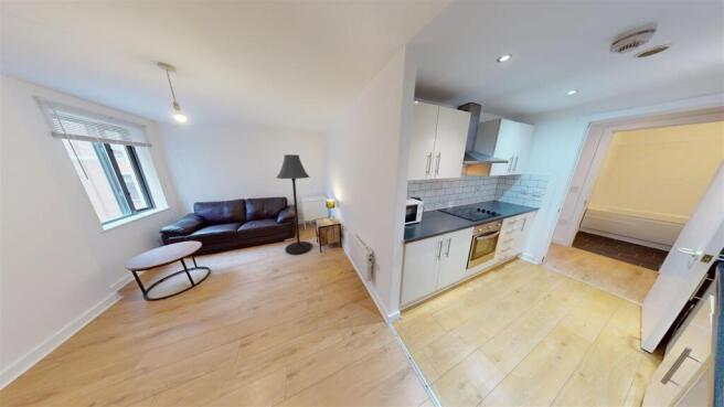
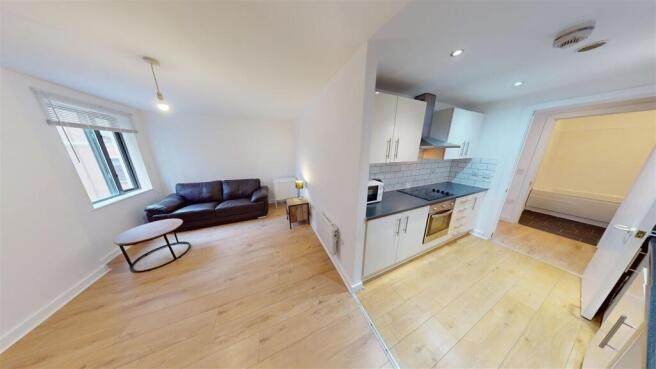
- floor lamp [276,153,313,255]
